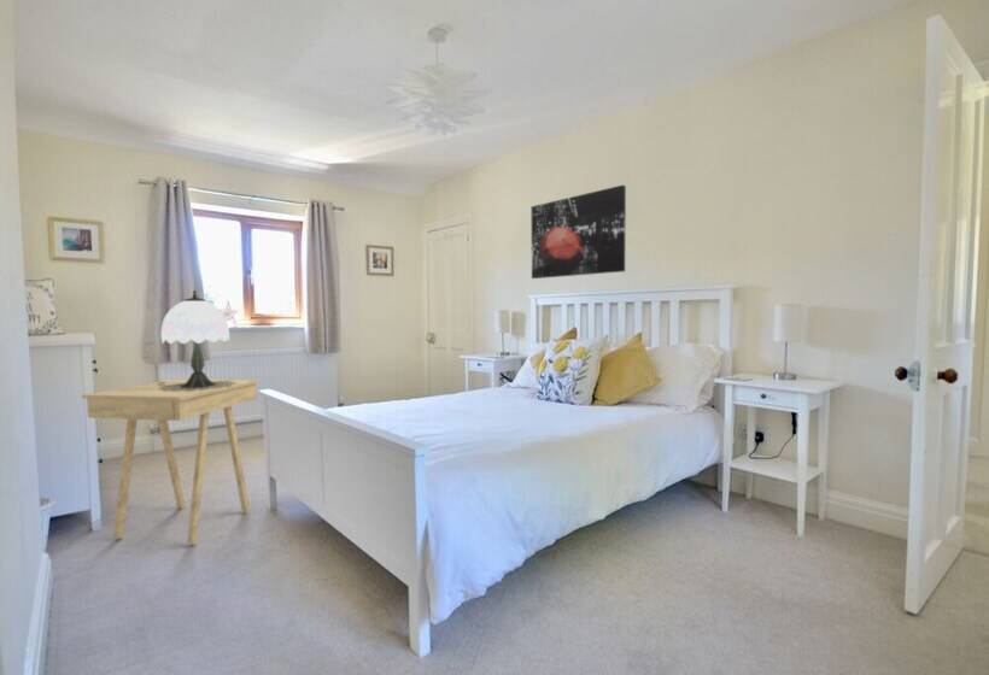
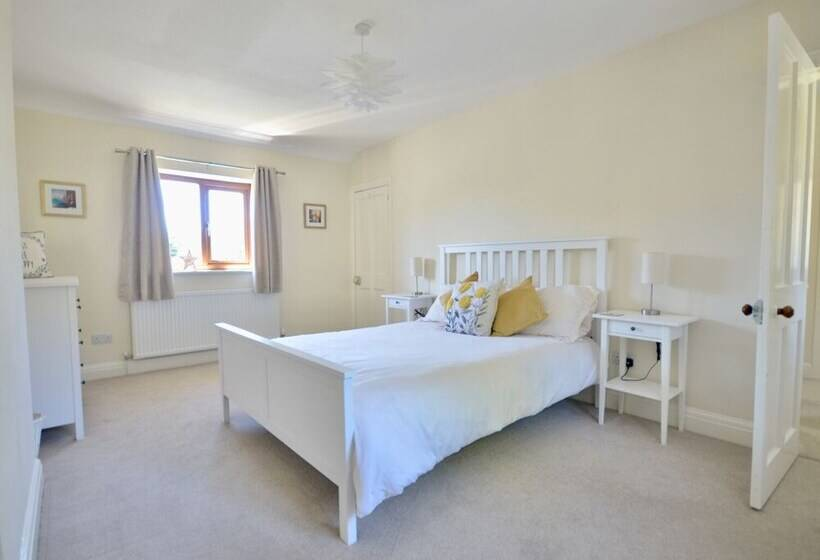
- wall art [529,184,627,280]
- side table [81,377,261,546]
- table lamp [158,289,235,392]
